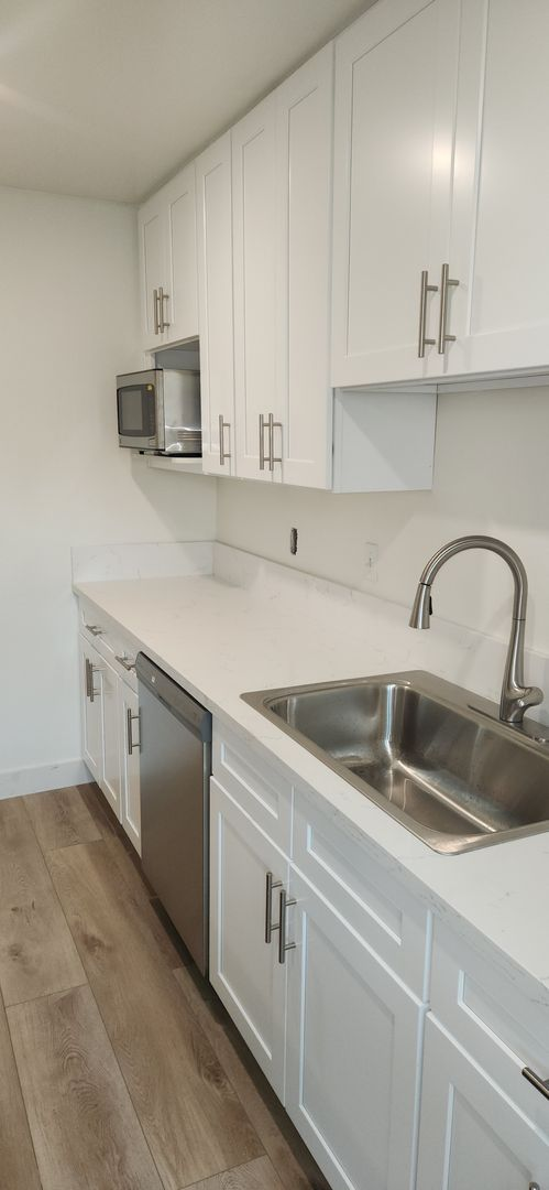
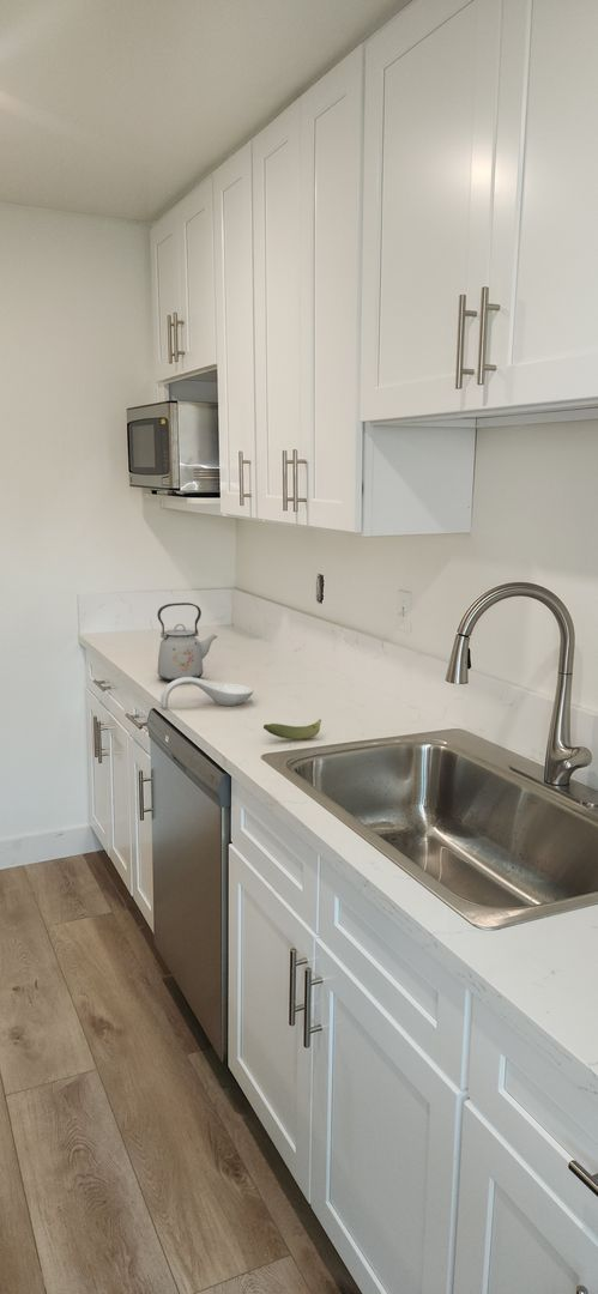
+ kettle [156,601,218,683]
+ spoon rest [159,677,254,709]
+ banana [262,719,322,740]
